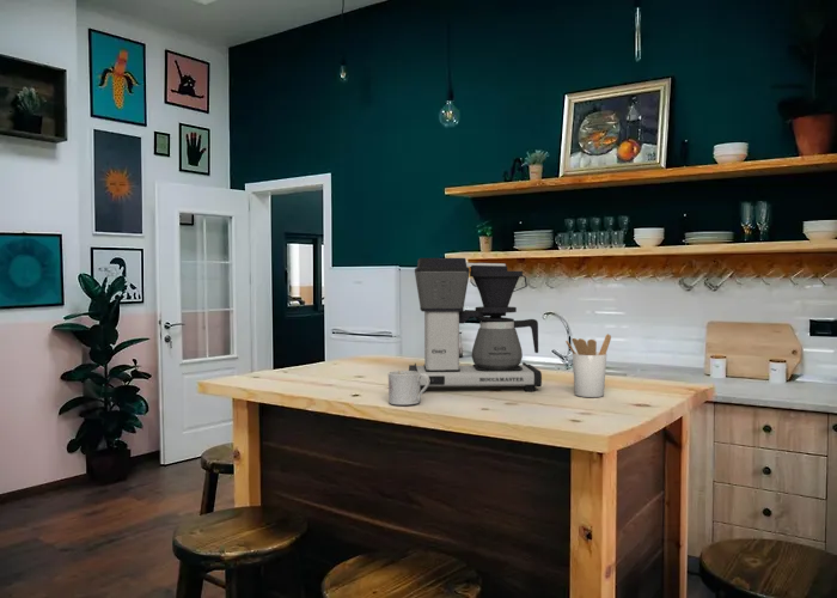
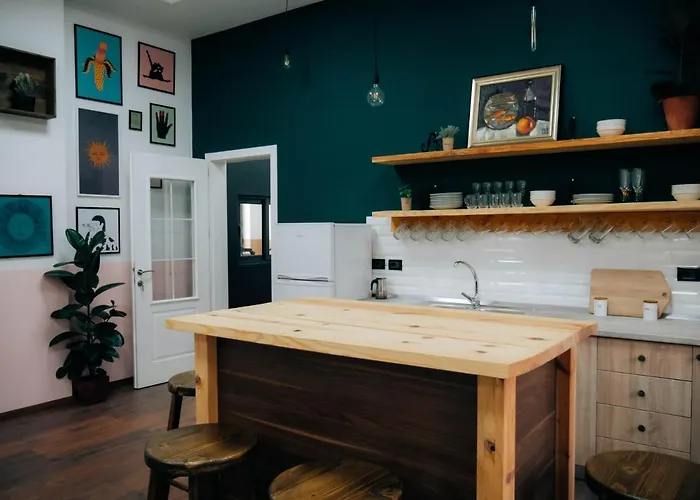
- utensil holder [564,332,612,398]
- coffee maker [408,257,543,393]
- mug [387,370,430,407]
